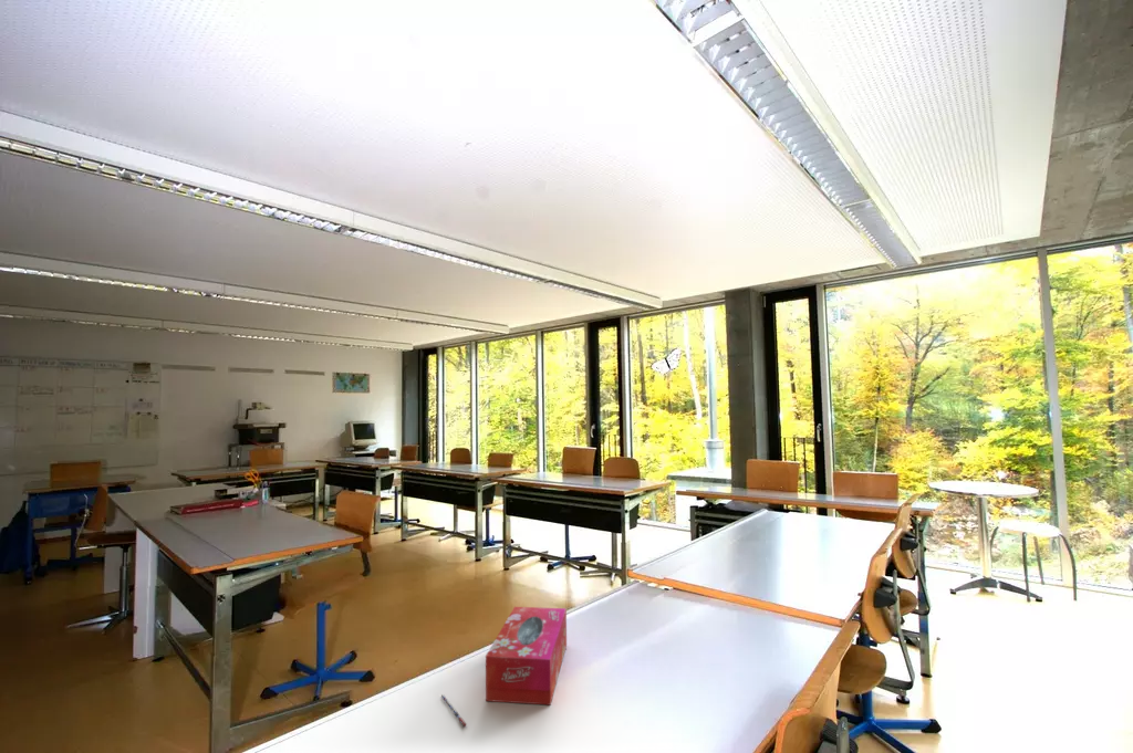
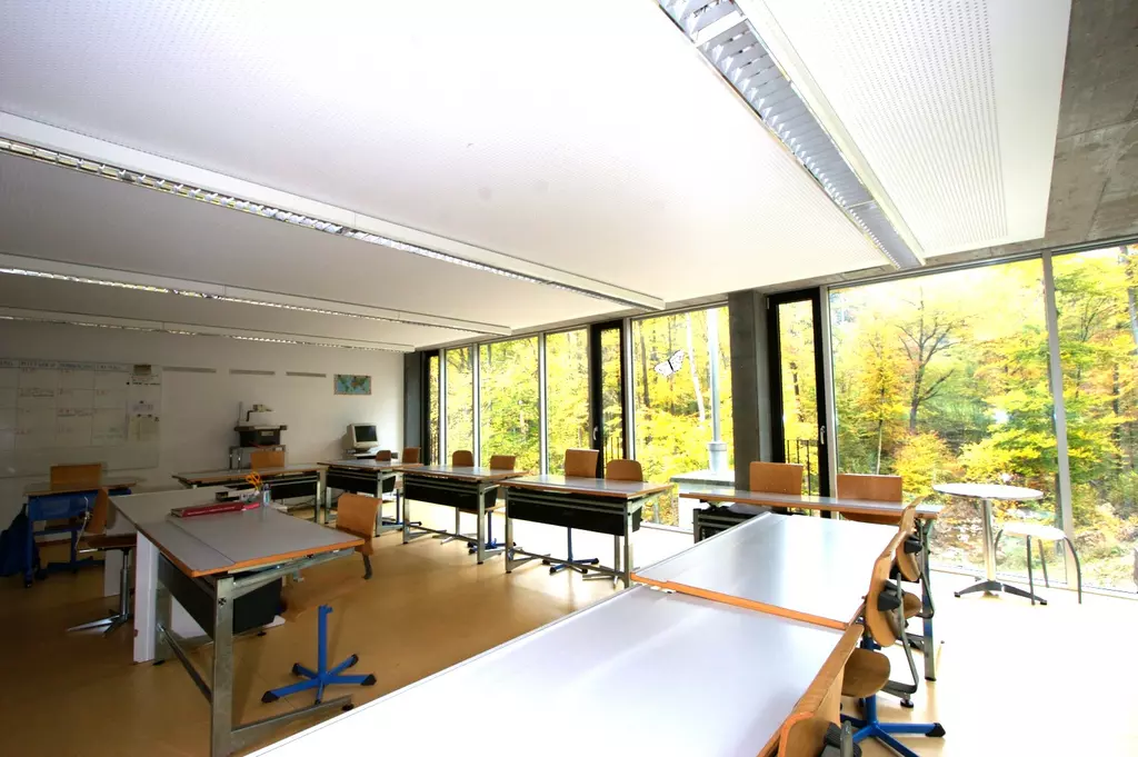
- pen [439,693,468,728]
- tissue box [485,606,568,707]
